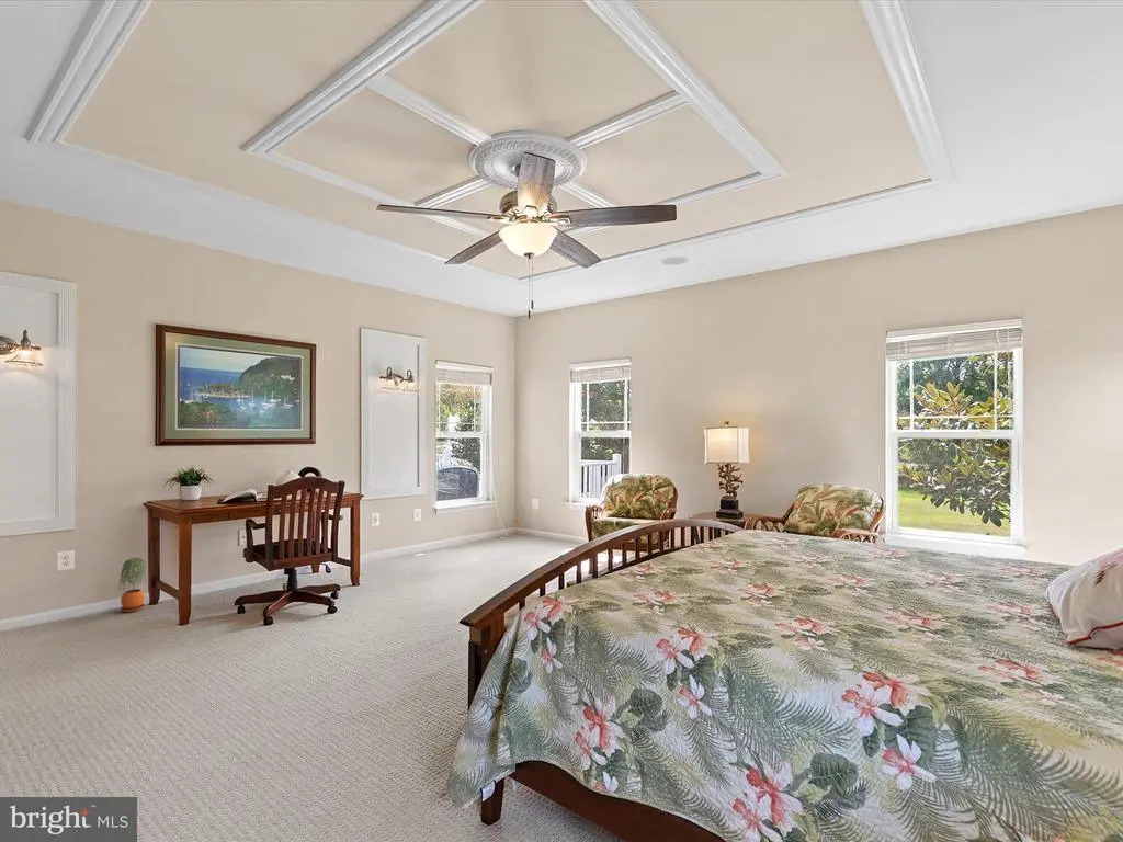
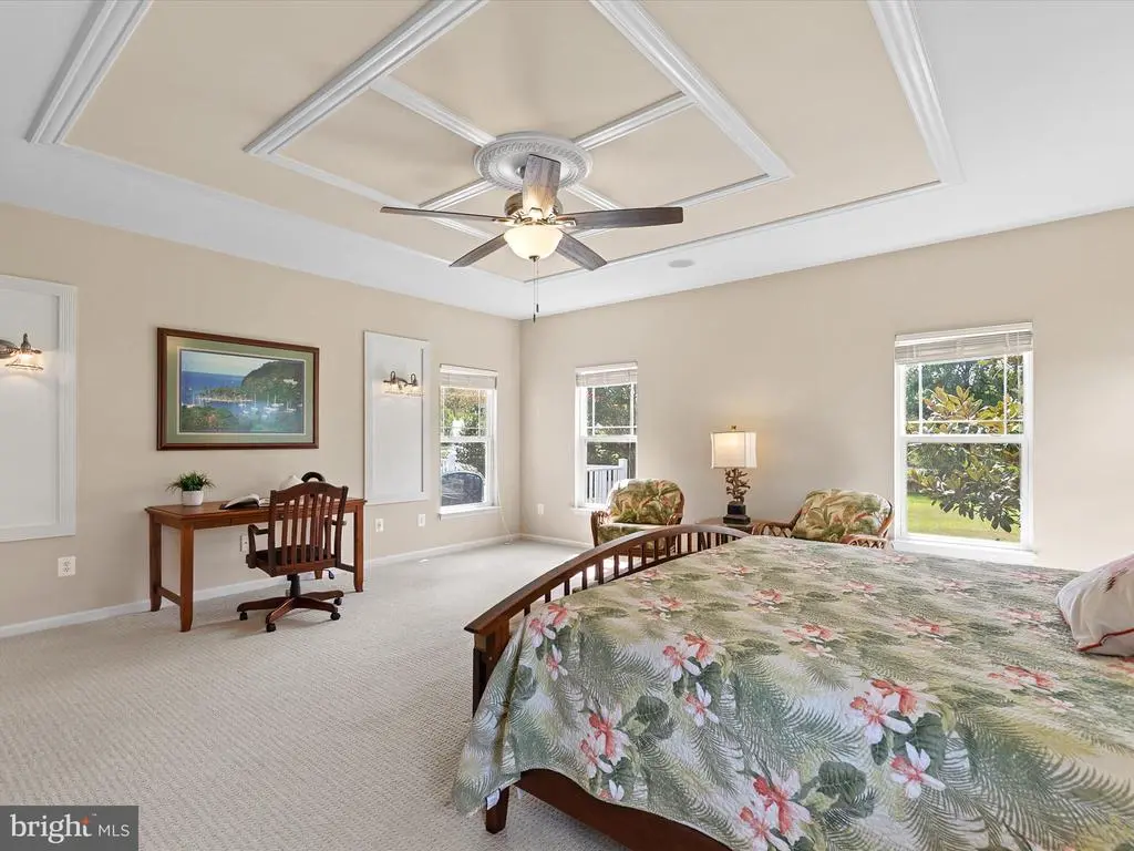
- potted plant [116,557,147,613]
